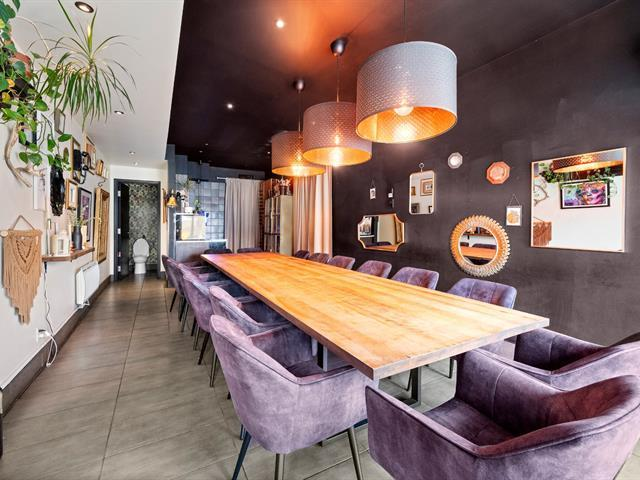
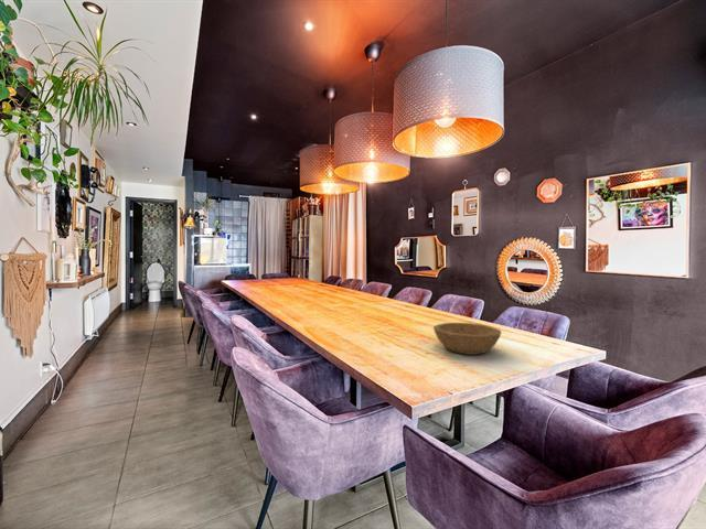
+ bowl [432,322,502,356]
